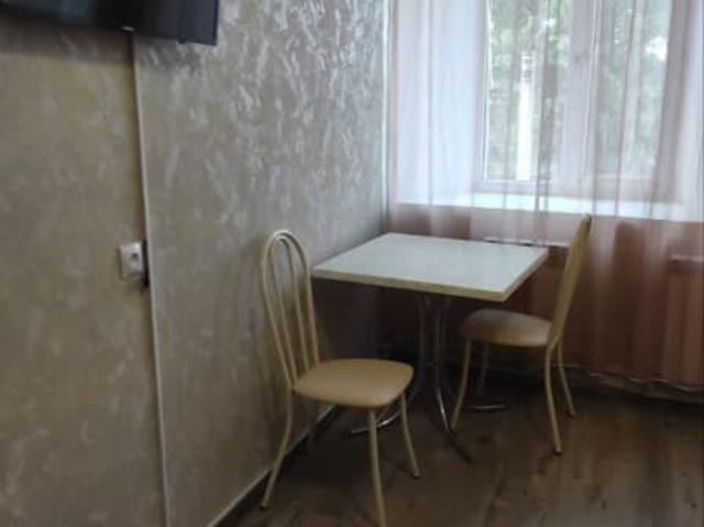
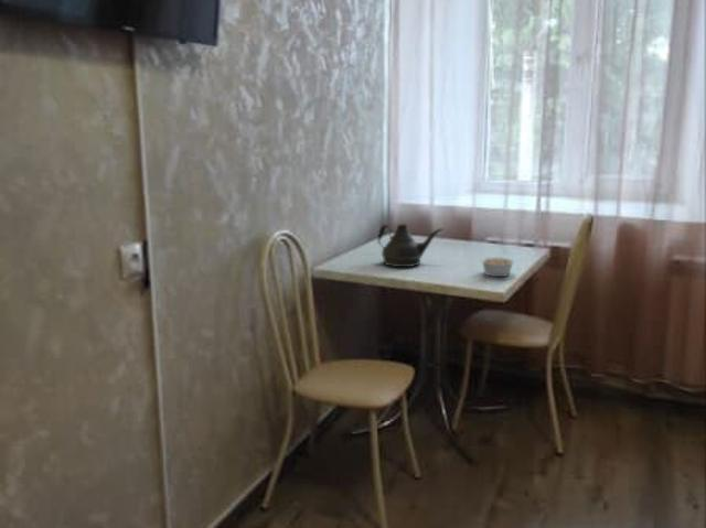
+ teapot [377,224,445,268]
+ legume [479,256,516,278]
